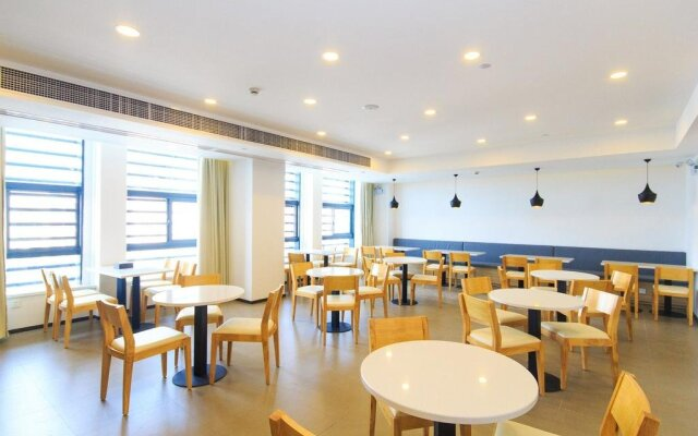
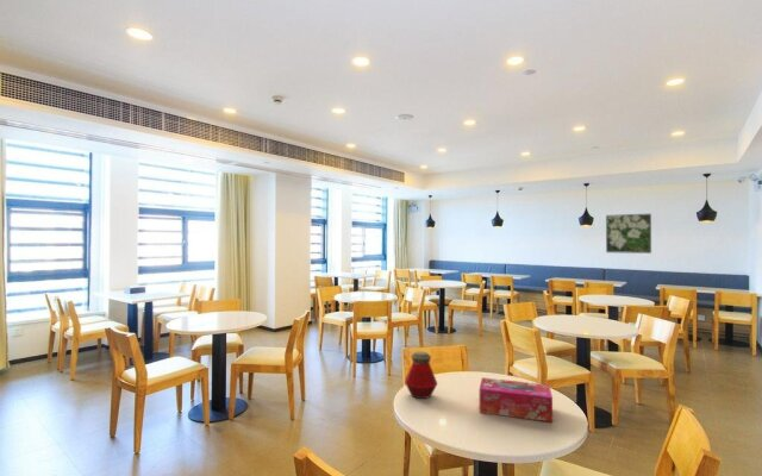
+ tissue box [479,376,554,424]
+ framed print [605,213,652,255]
+ bottle [404,350,439,400]
